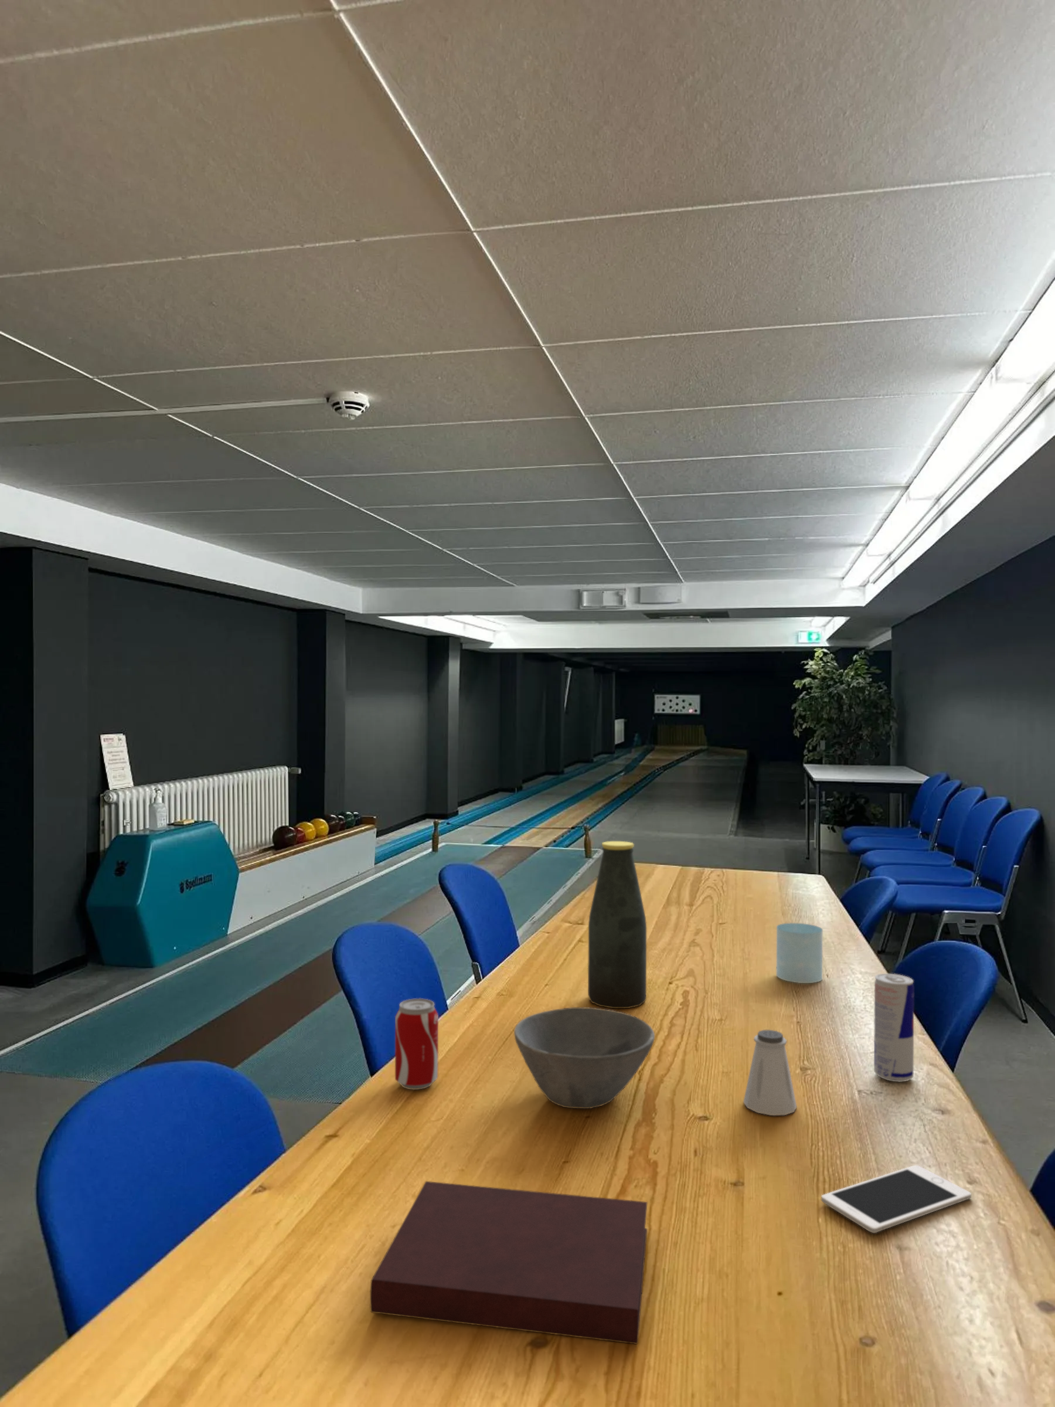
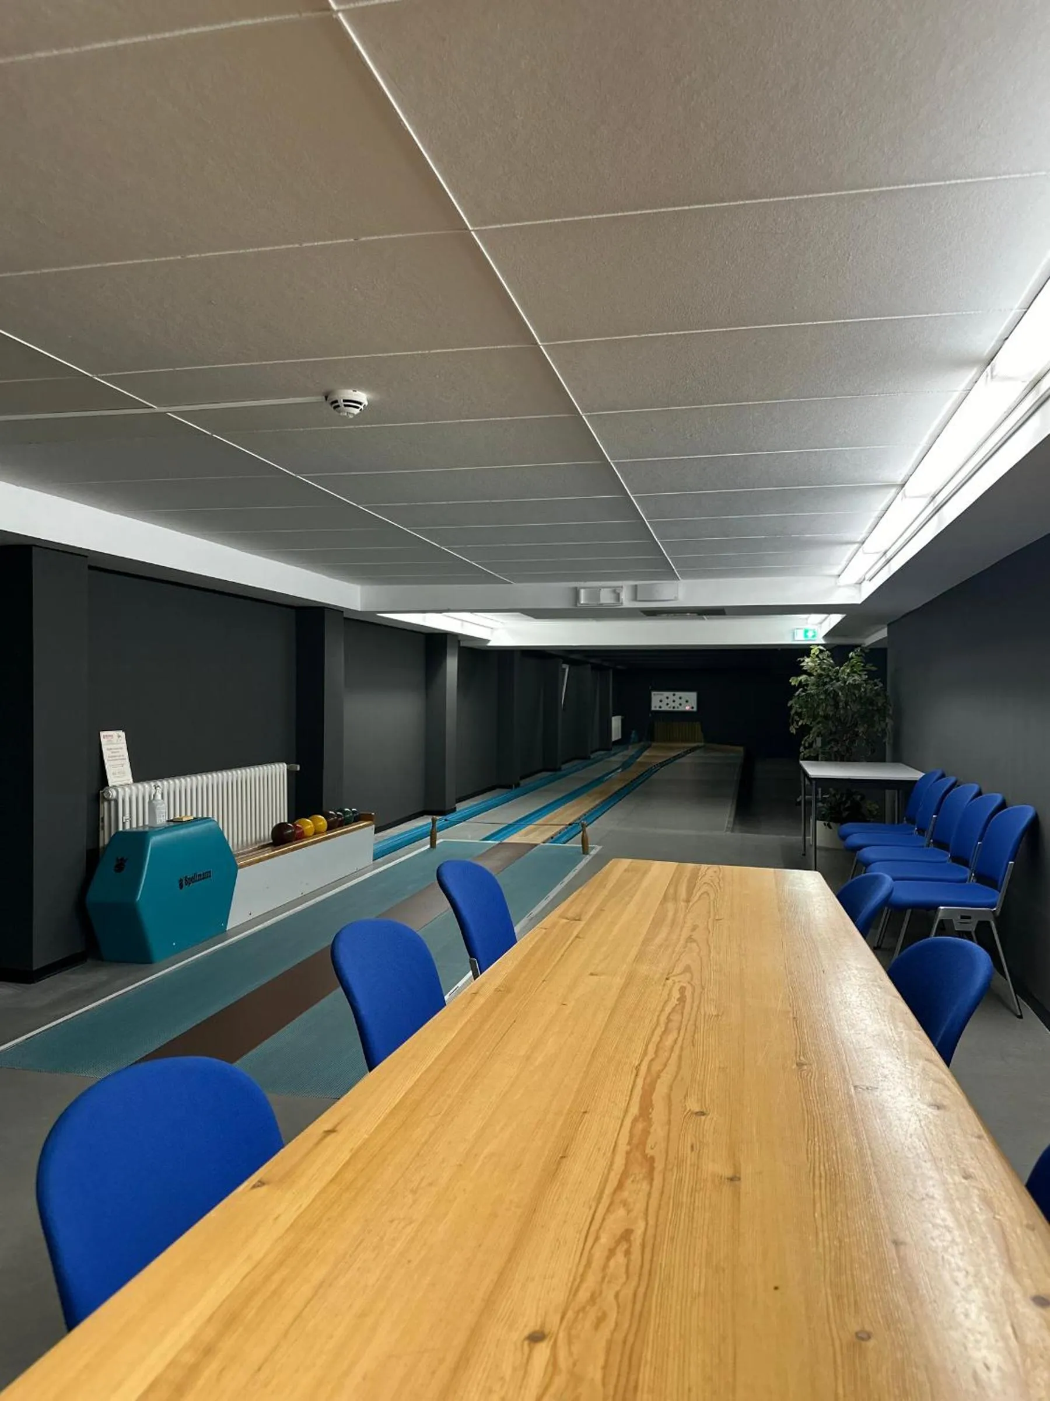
- beverage can [395,998,439,1090]
- bowl [513,1007,655,1109]
- notebook [369,1181,648,1345]
- beverage can [873,973,914,1082]
- saltshaker [742,1029,797,1117]
- bottle [587,841,647,1009]
- cell phone [821,1164,972,1233]
- glass [776,923,823,984]
